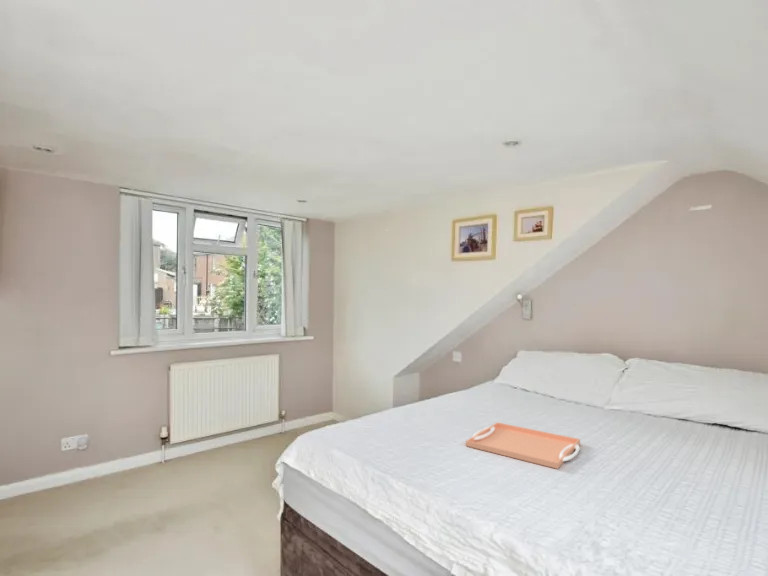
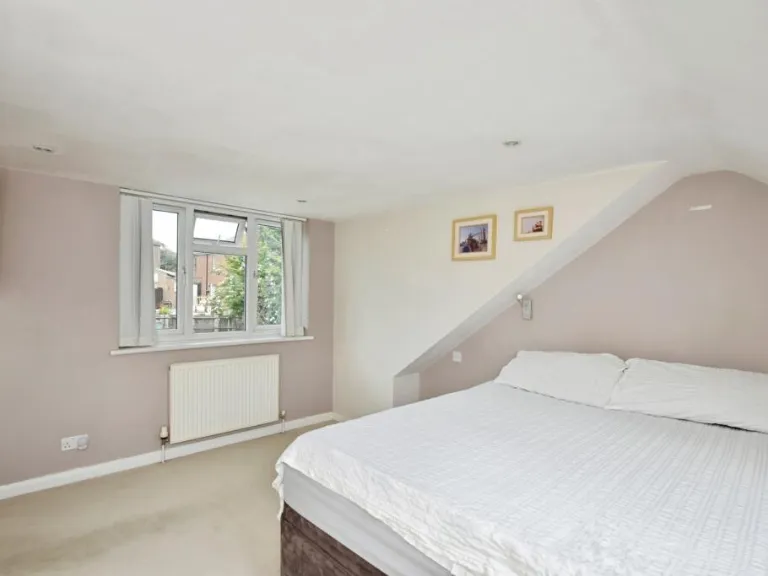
- serving tray [465,421,581,470]
